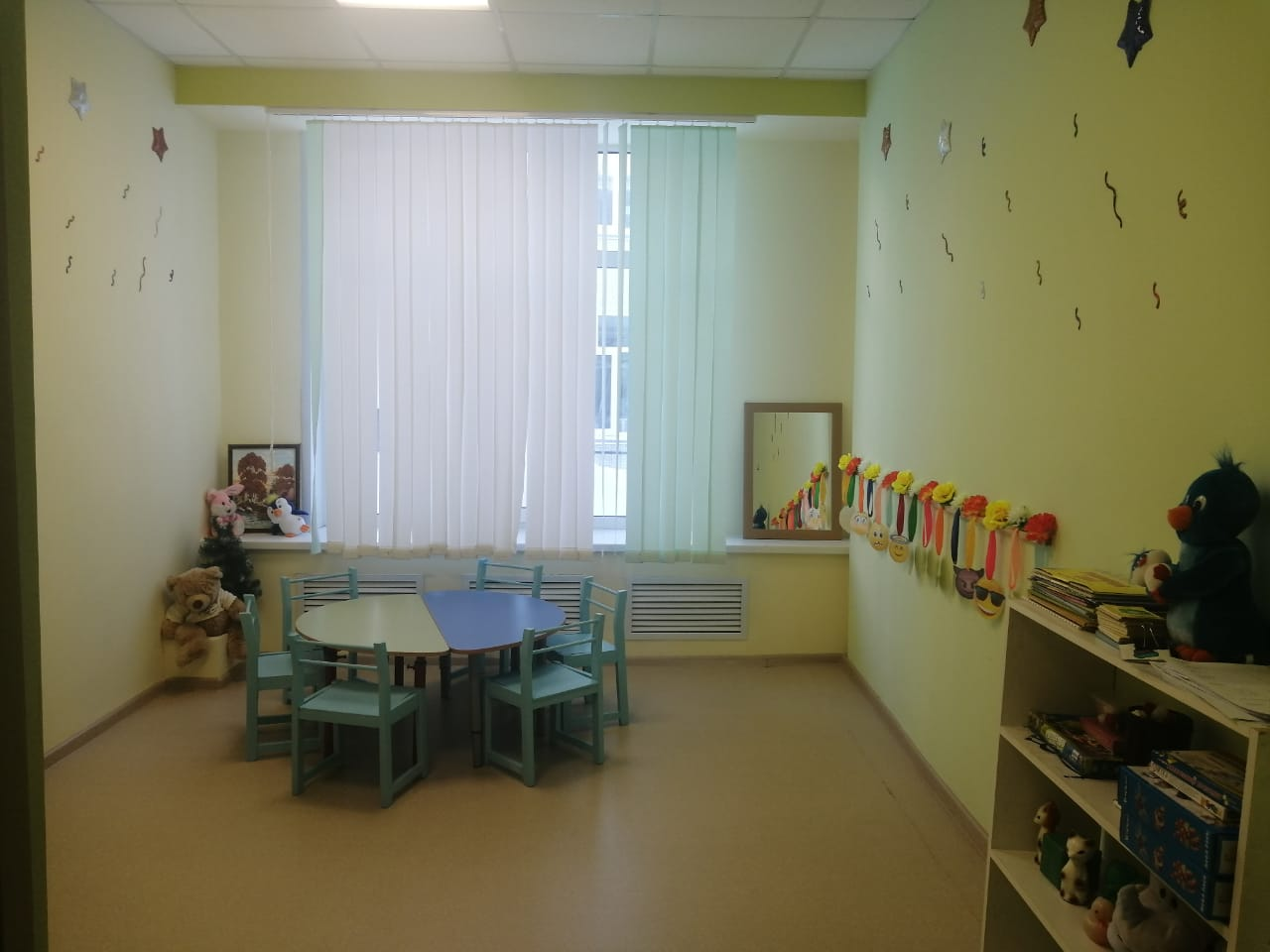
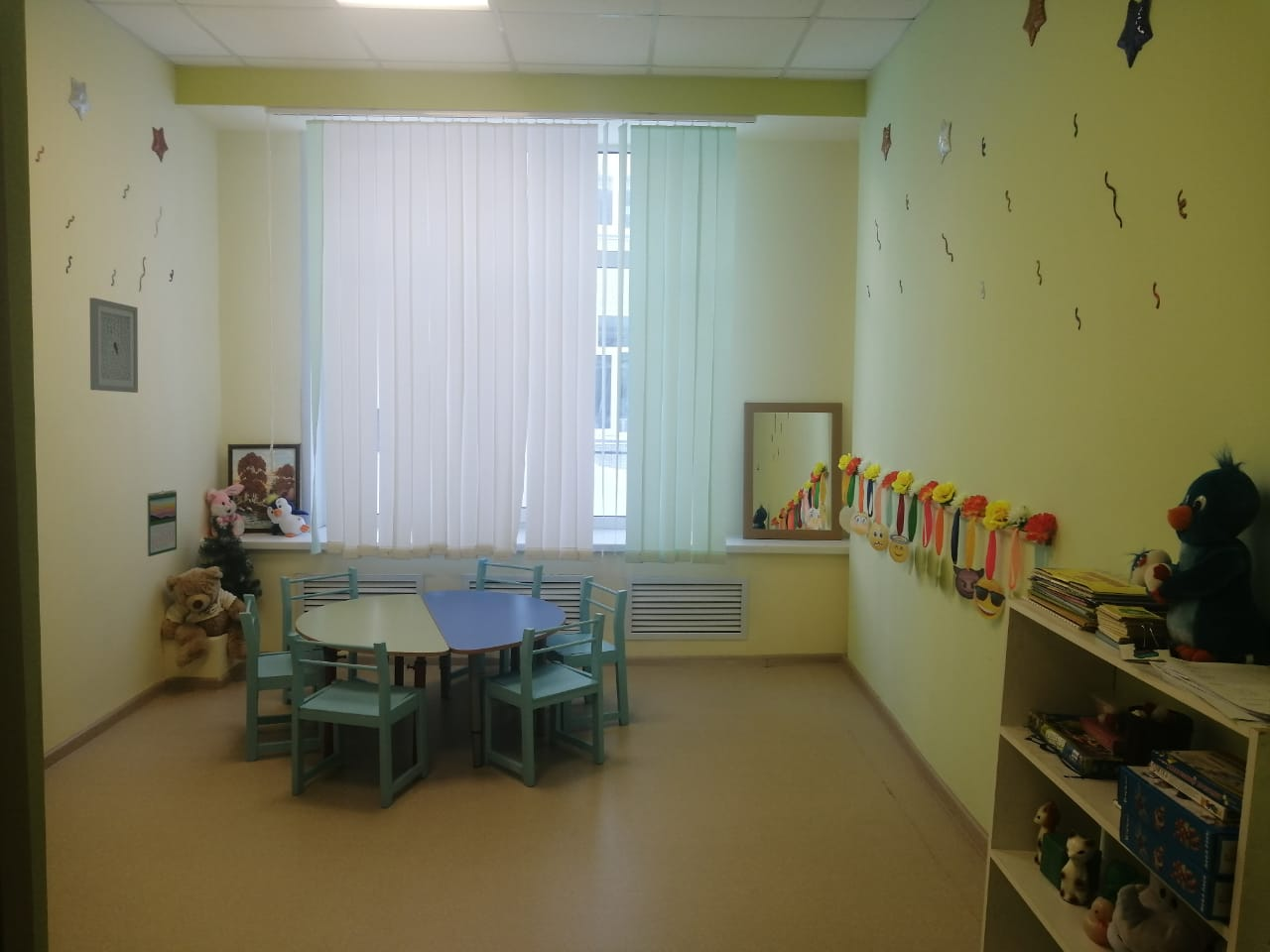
+ wall art [88,297,139,394]
+ calendar [147,489,178,557]
